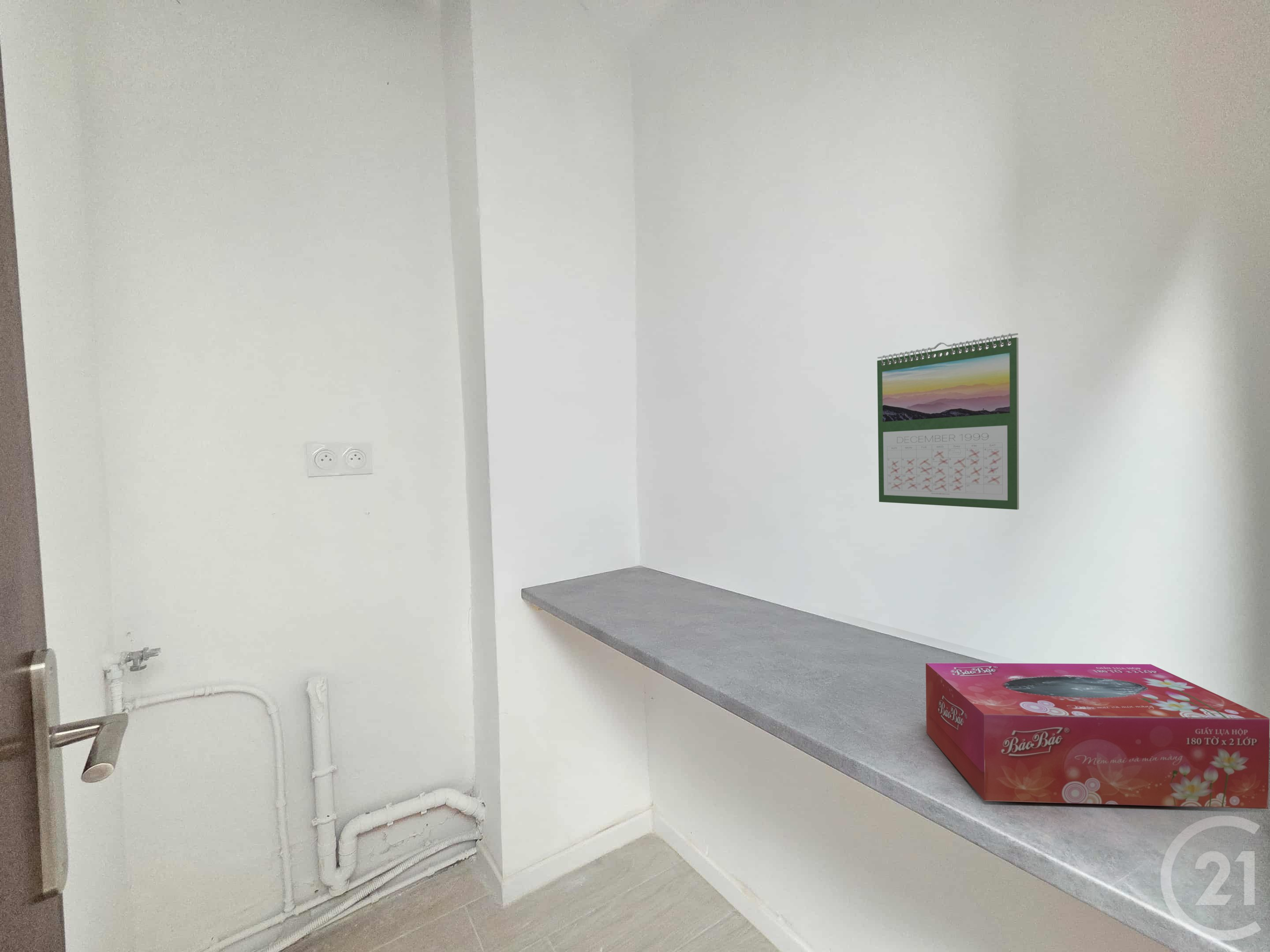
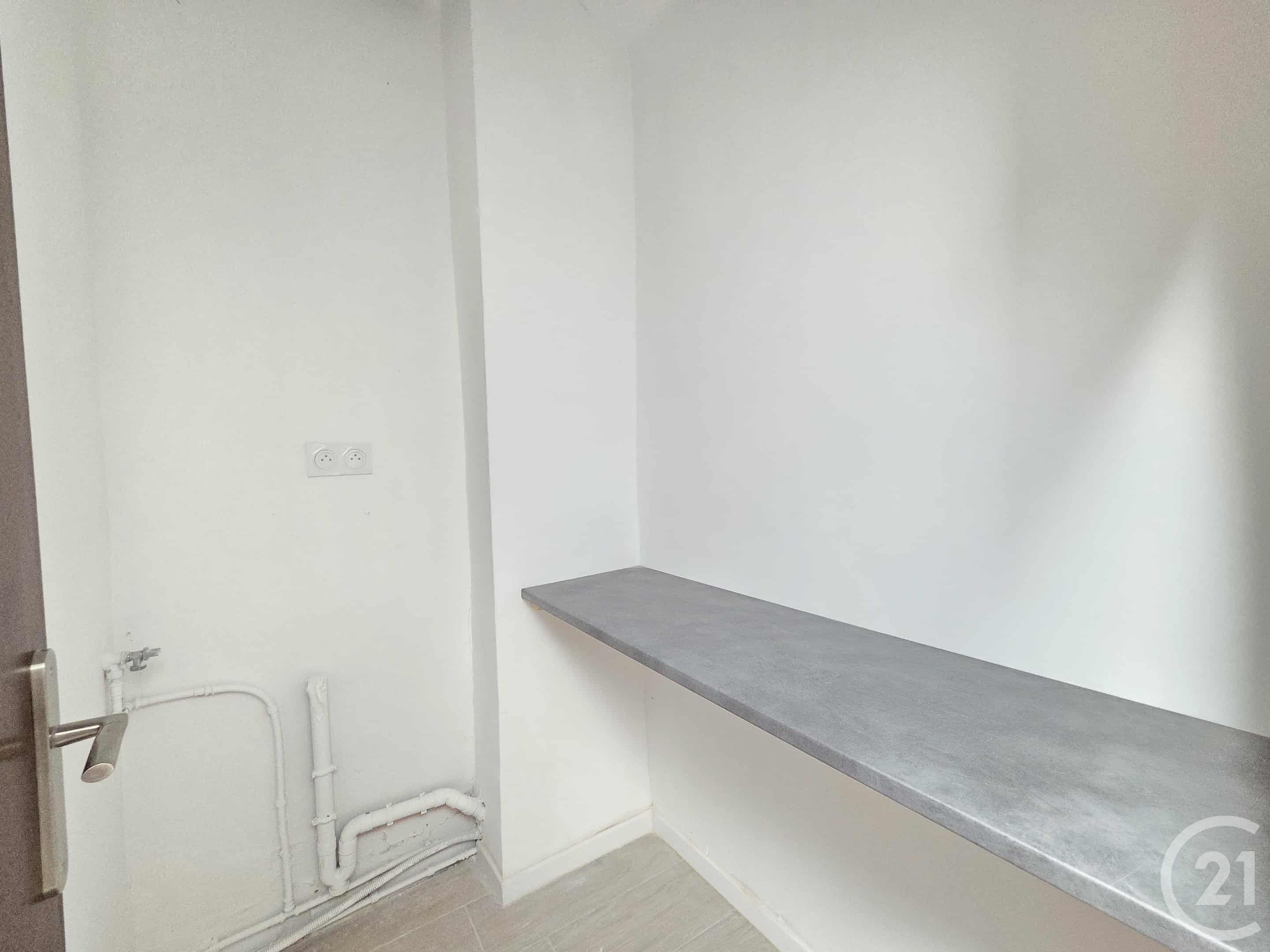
- tissue box [925,662,1270,810]
- calendar [877,333,1020,510]
